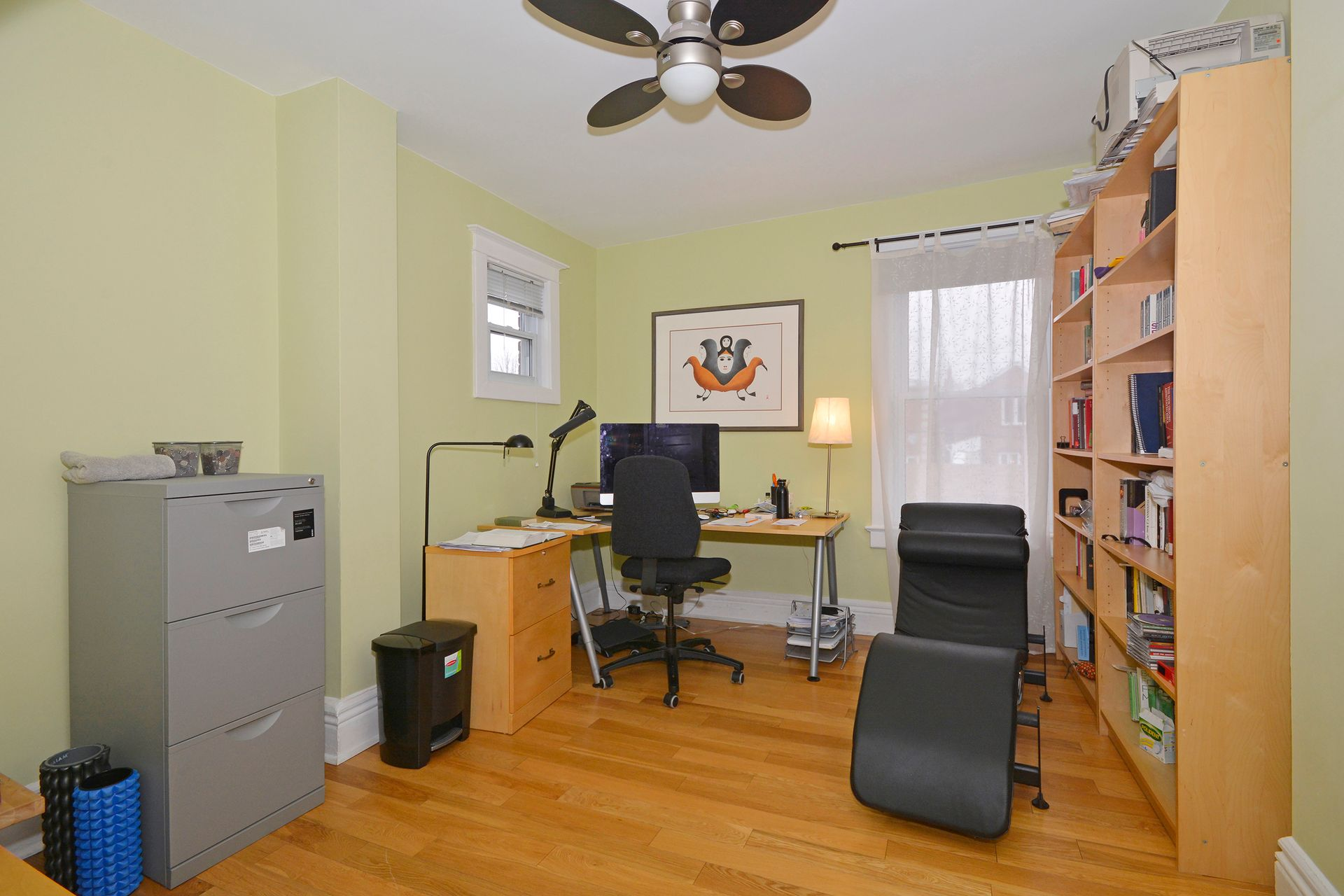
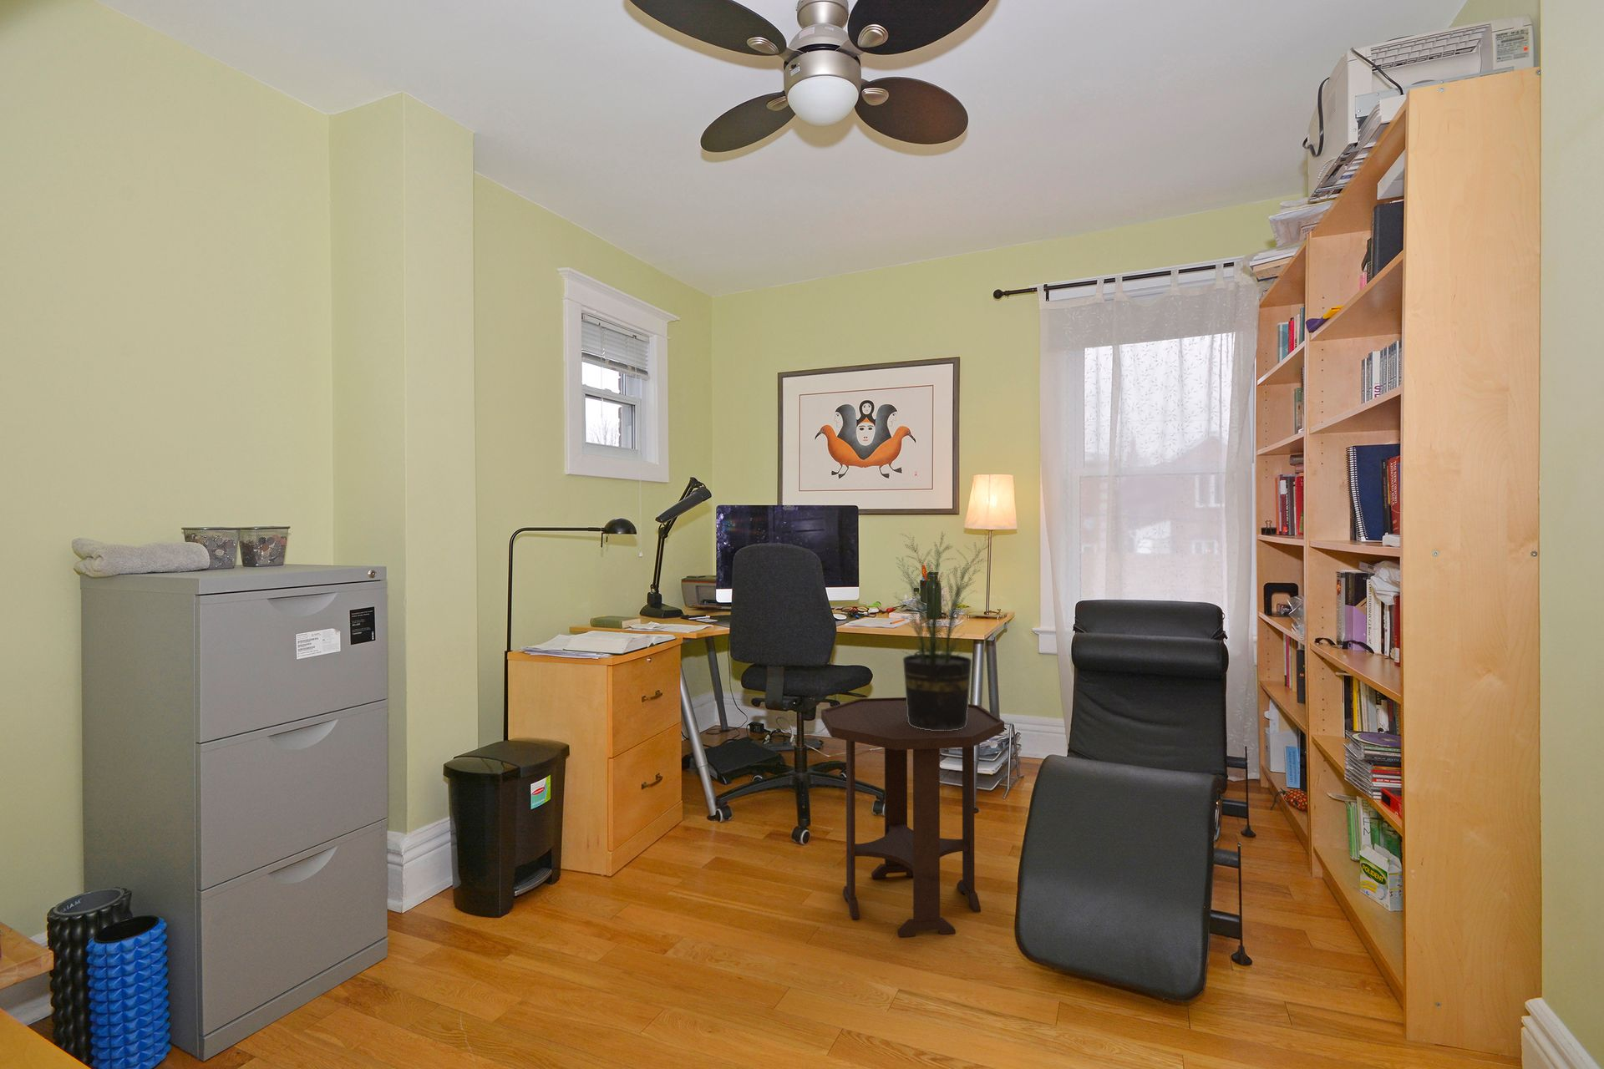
+ side table [820,697,1005,938]
+ potted plant [893,530,995,730]
